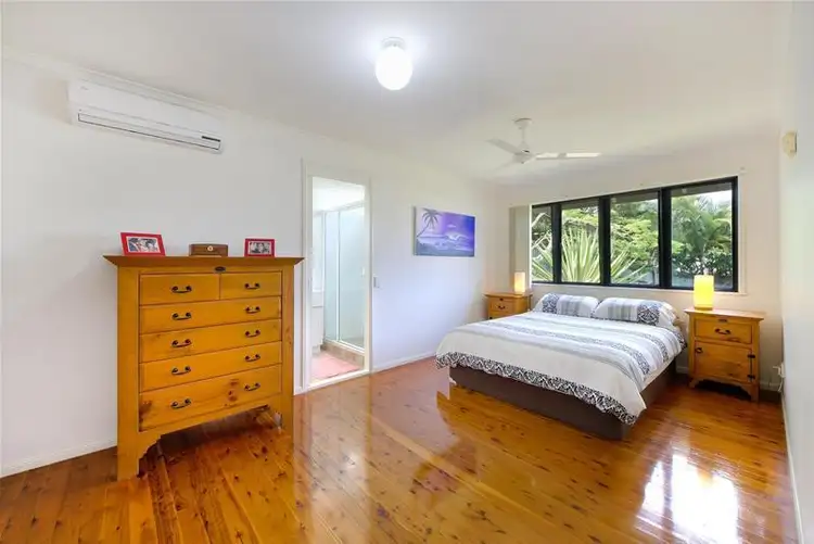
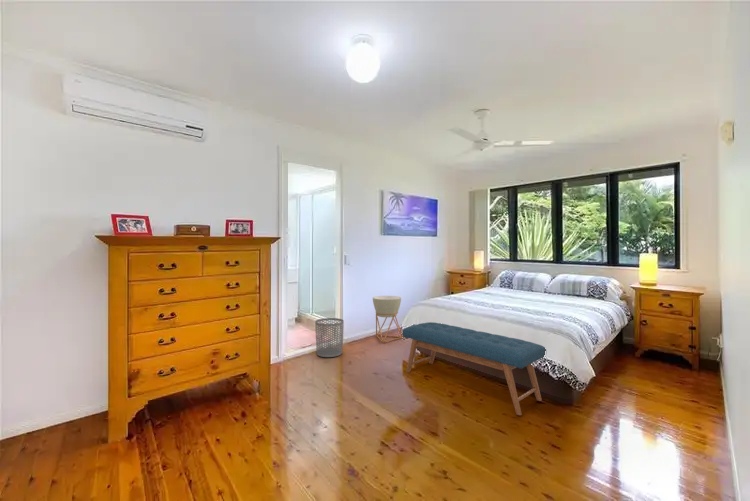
+ bench [402,321,547,416]
+ planter [372,295,403,344]
+ waste bin [314,317,345,358]
